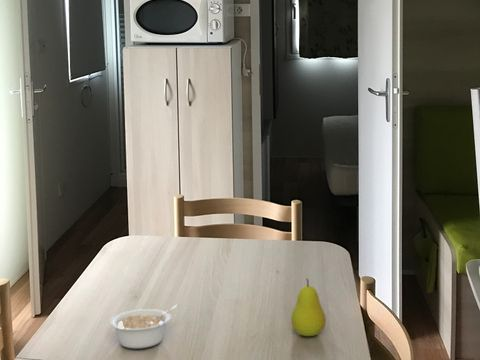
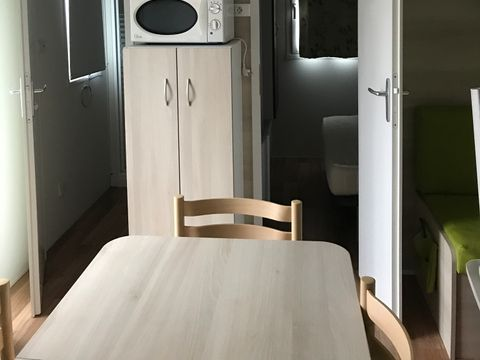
- fruit [290,278,327,337]
- legume [109,304,179,349]
